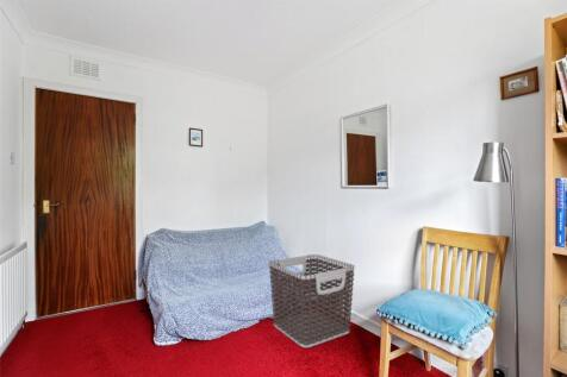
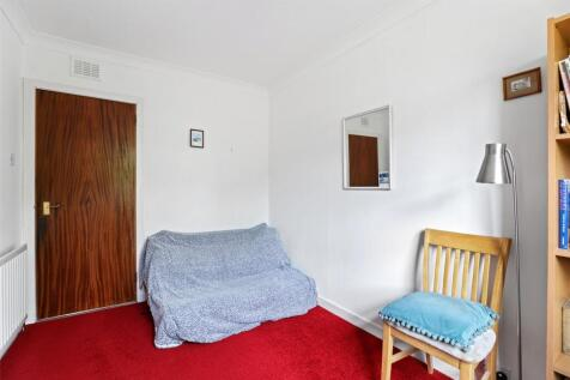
- clothes hamper [268,253,356,348]
